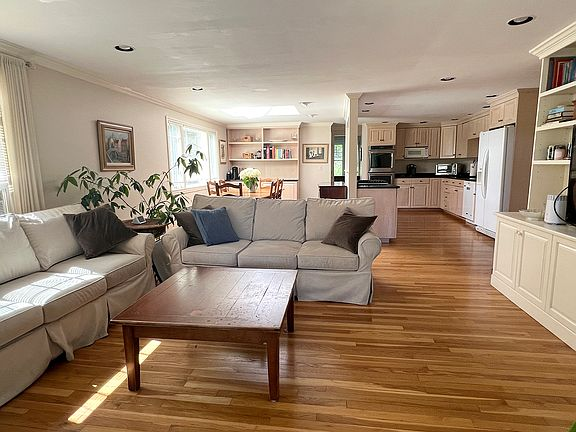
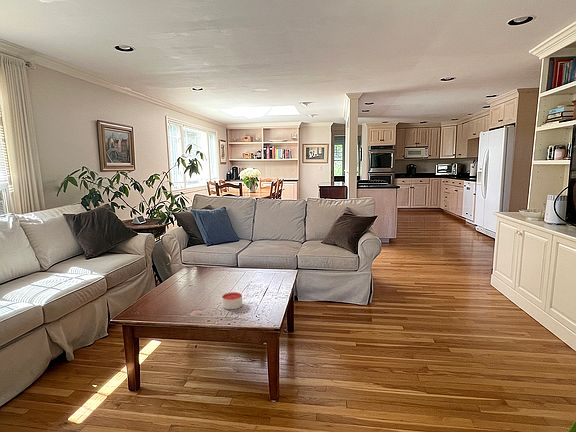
+ candle [221,291,243,310]
